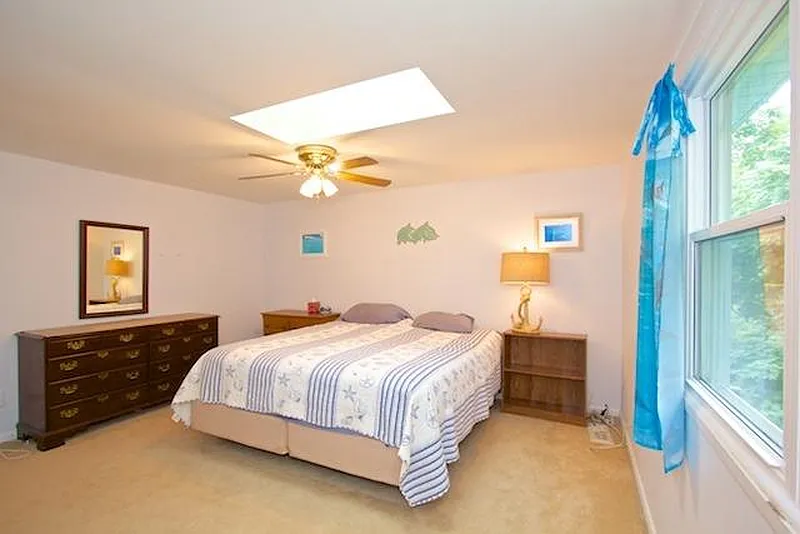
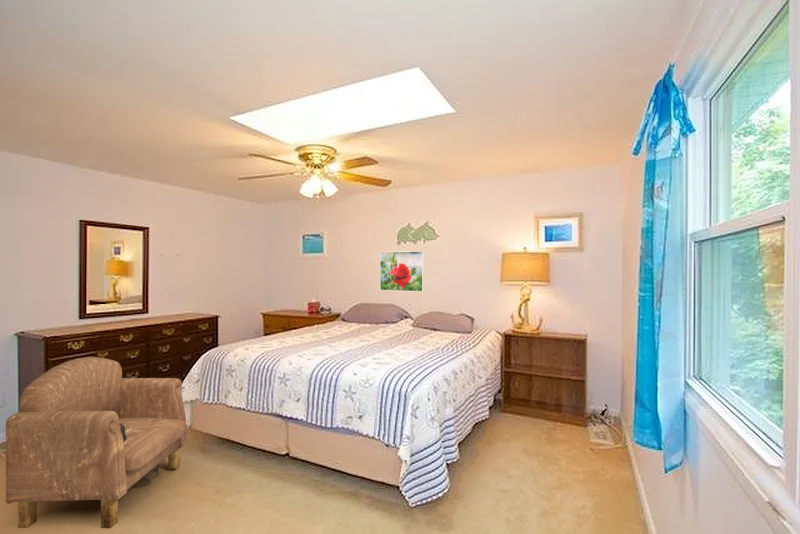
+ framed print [379,250,425,293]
+ armchair [5,356,188,529]
